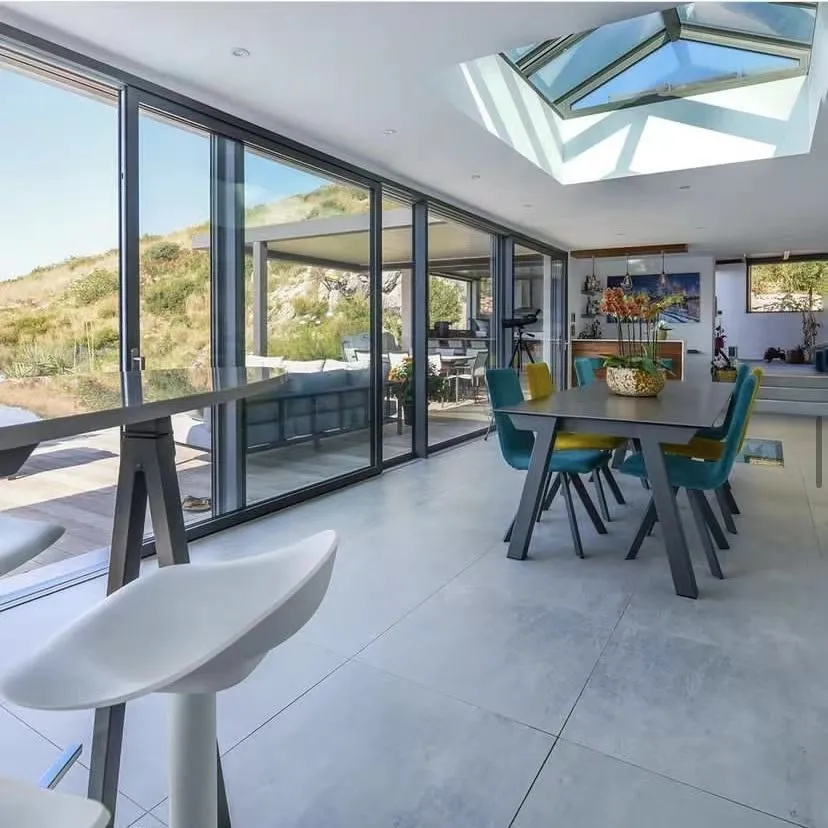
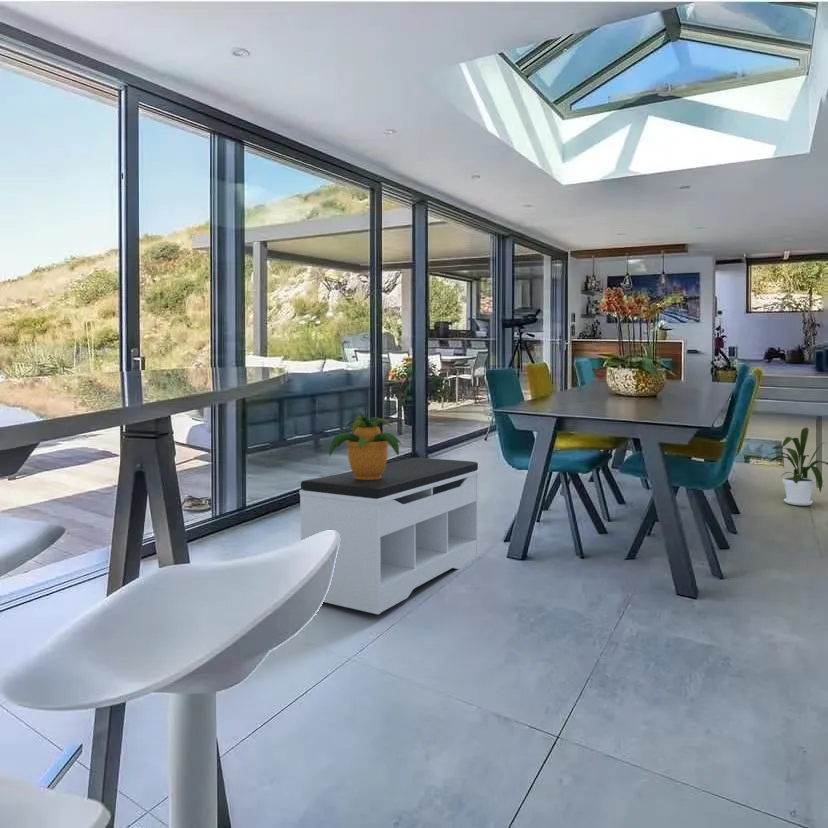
+ potted plant [328,411,403,480]
+ house plant [766,426,828,506]
+ bench [299,457,480,615]
